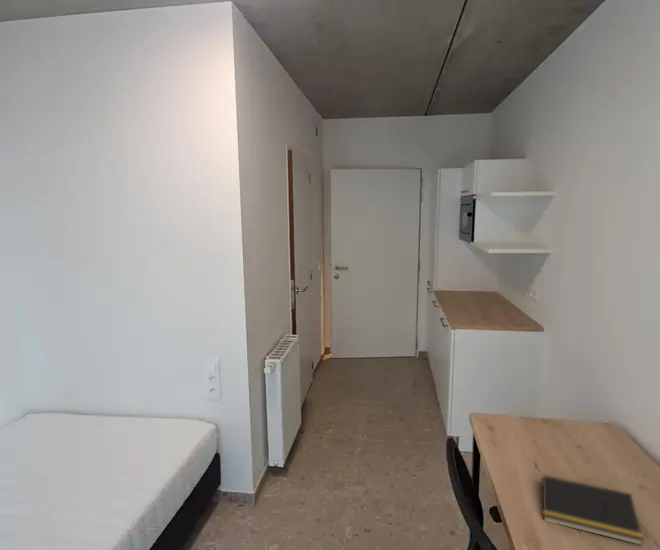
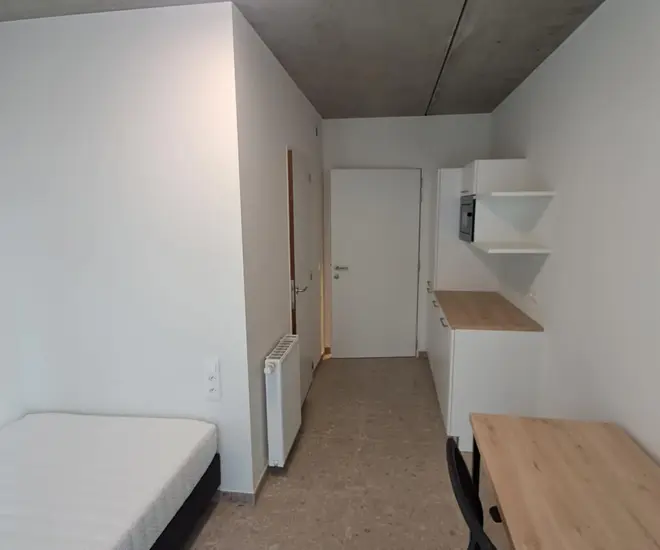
- notepad [539,474,644,546]
